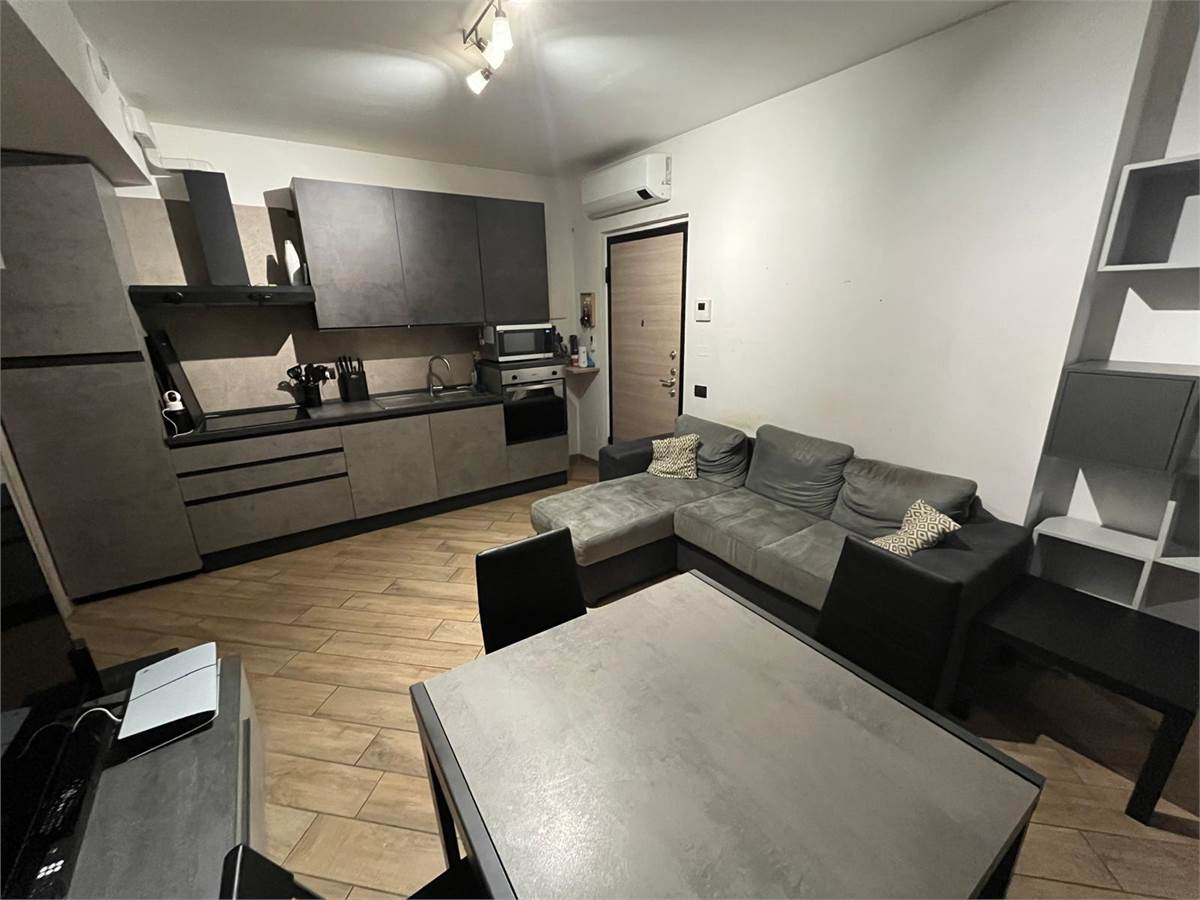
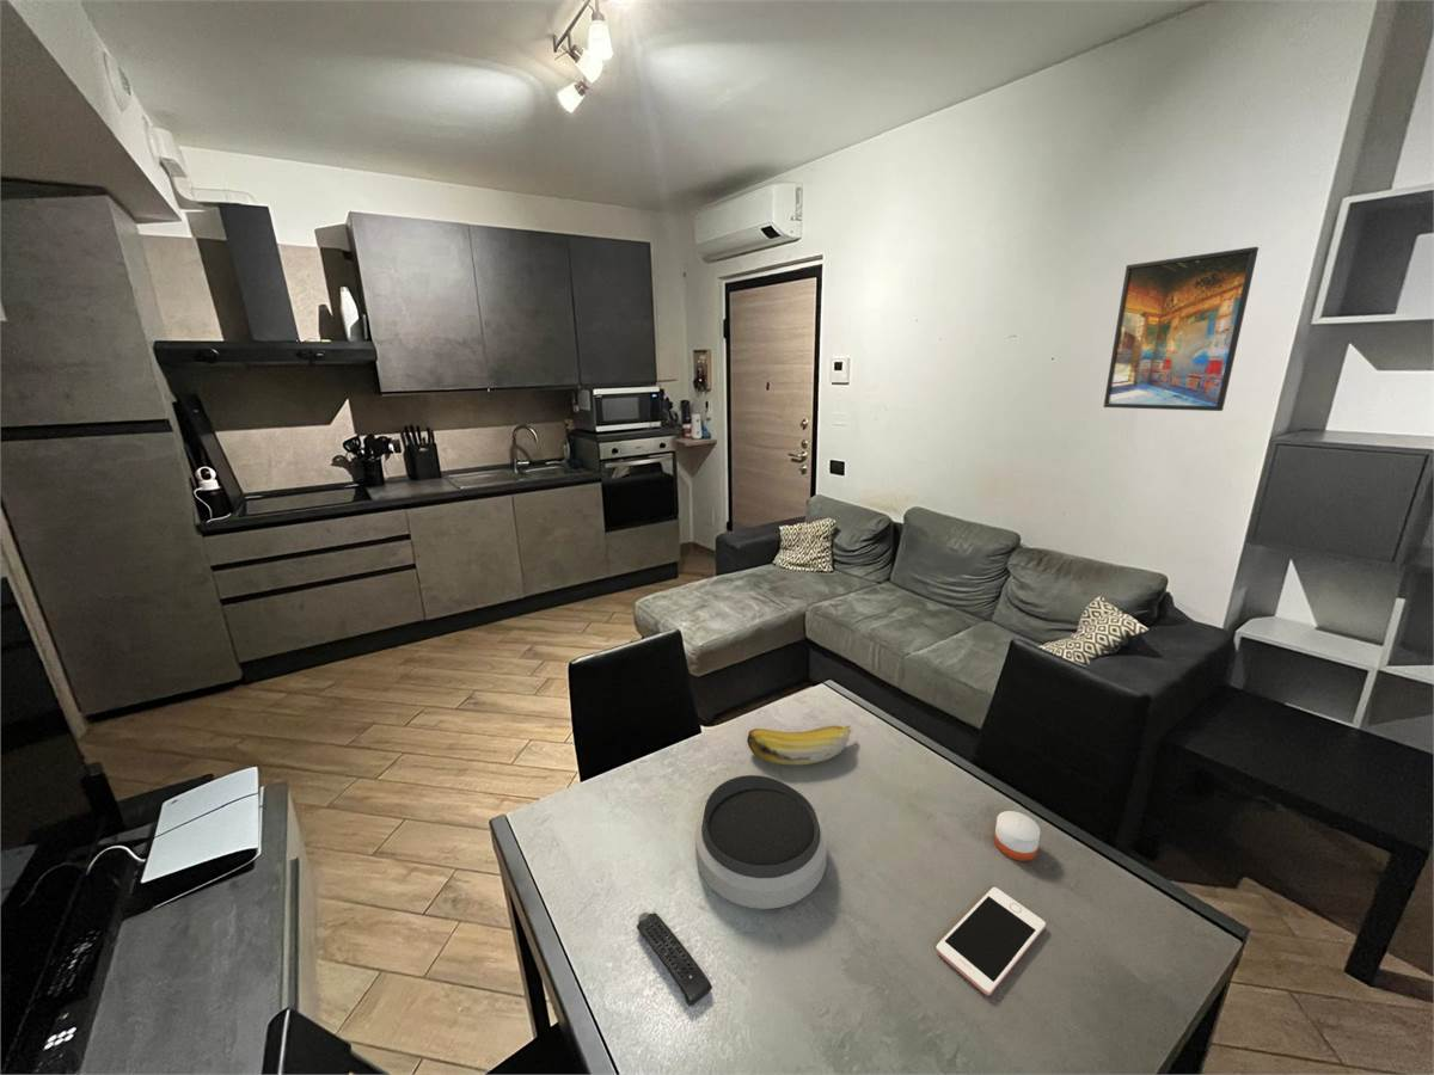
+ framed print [1103,246,1260,412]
+ candle [993,805,1041,862]
+ bowl [694,774,828,910]
+ banana [746,724,854,766]
+ remote control [636,911,713,1008]
+ cell phone [934,886,1047,996]
